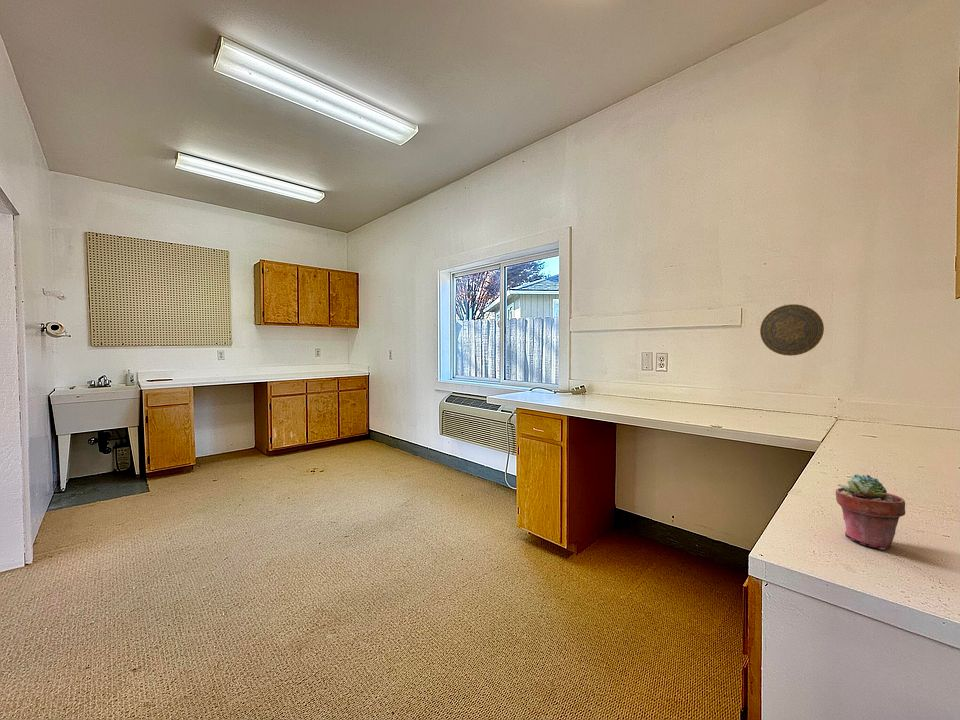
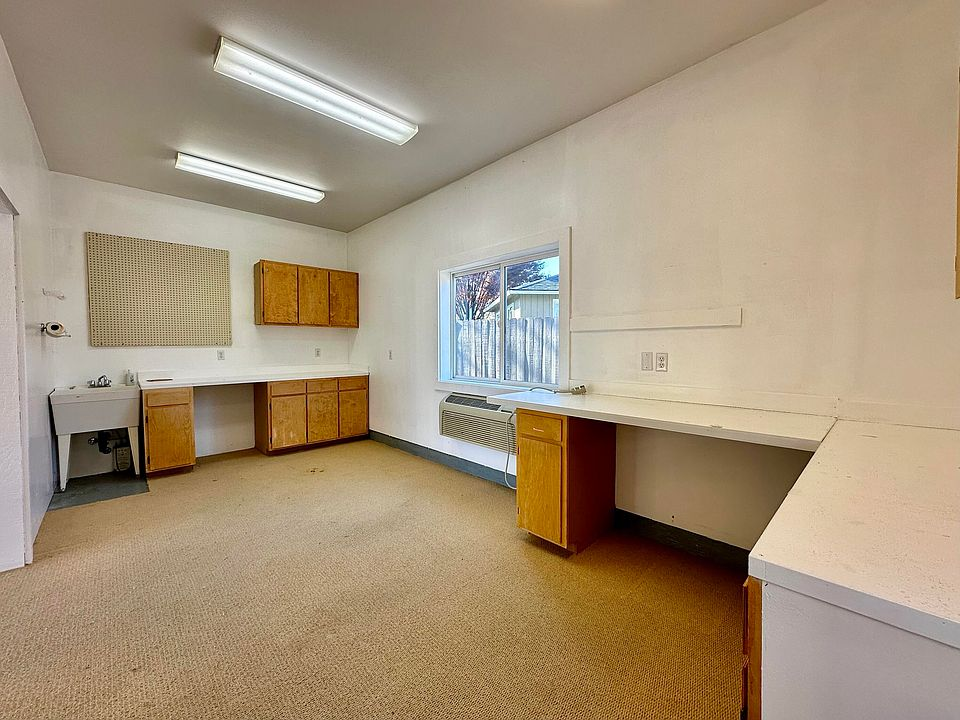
- decorative plate [759,303,825,357]
- potted succulent [835,473,906,551]
